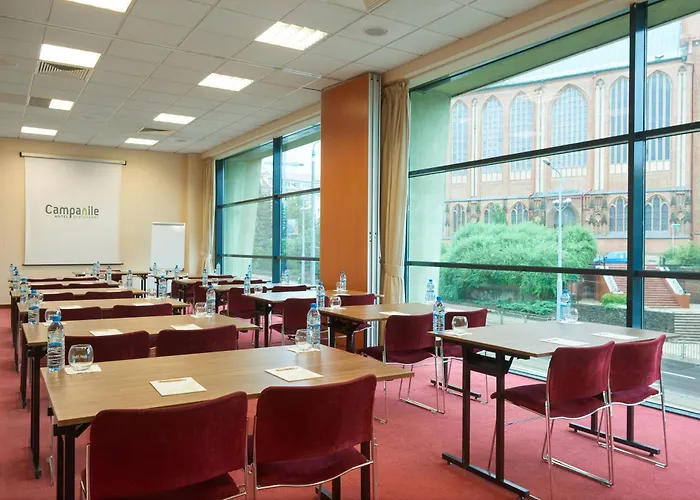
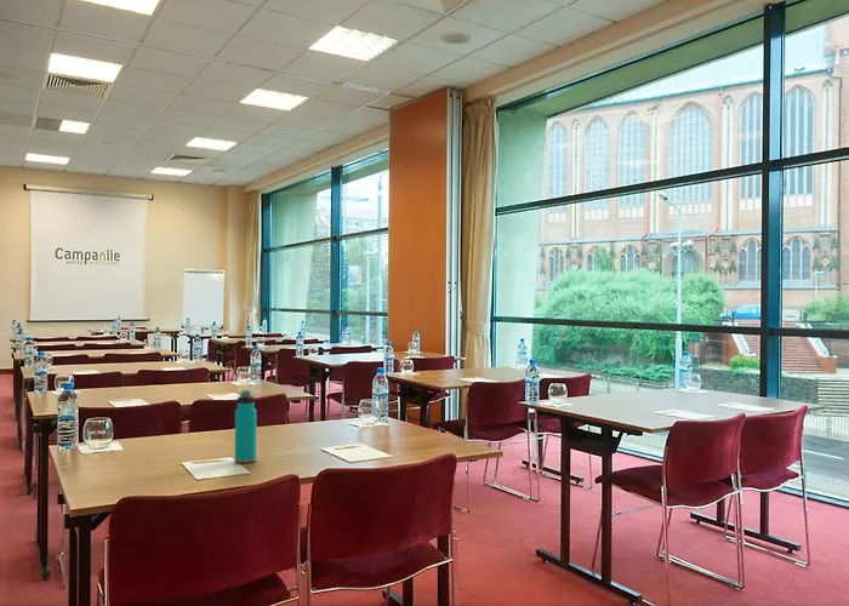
+ water bottle [234,389,257,464]
